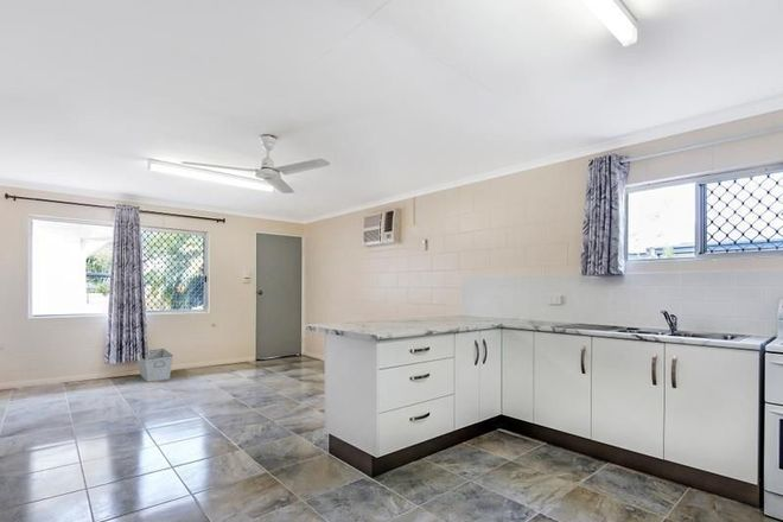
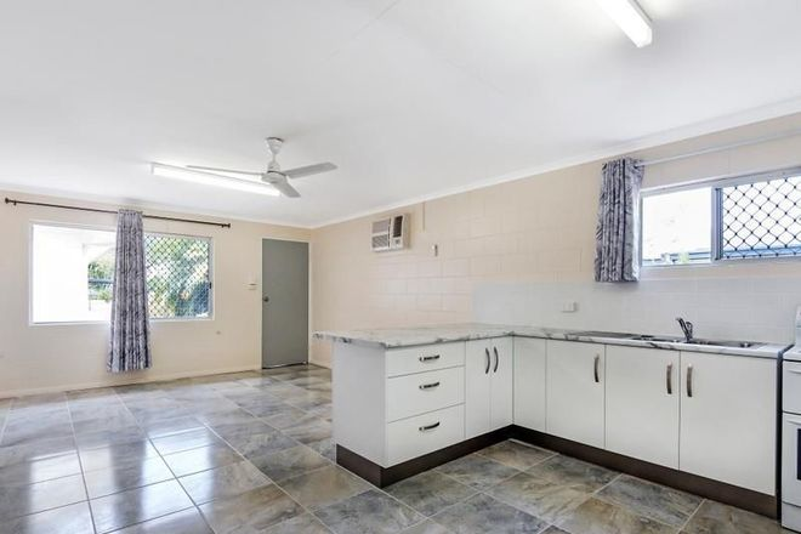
- storage bin [138,348,174,383]
